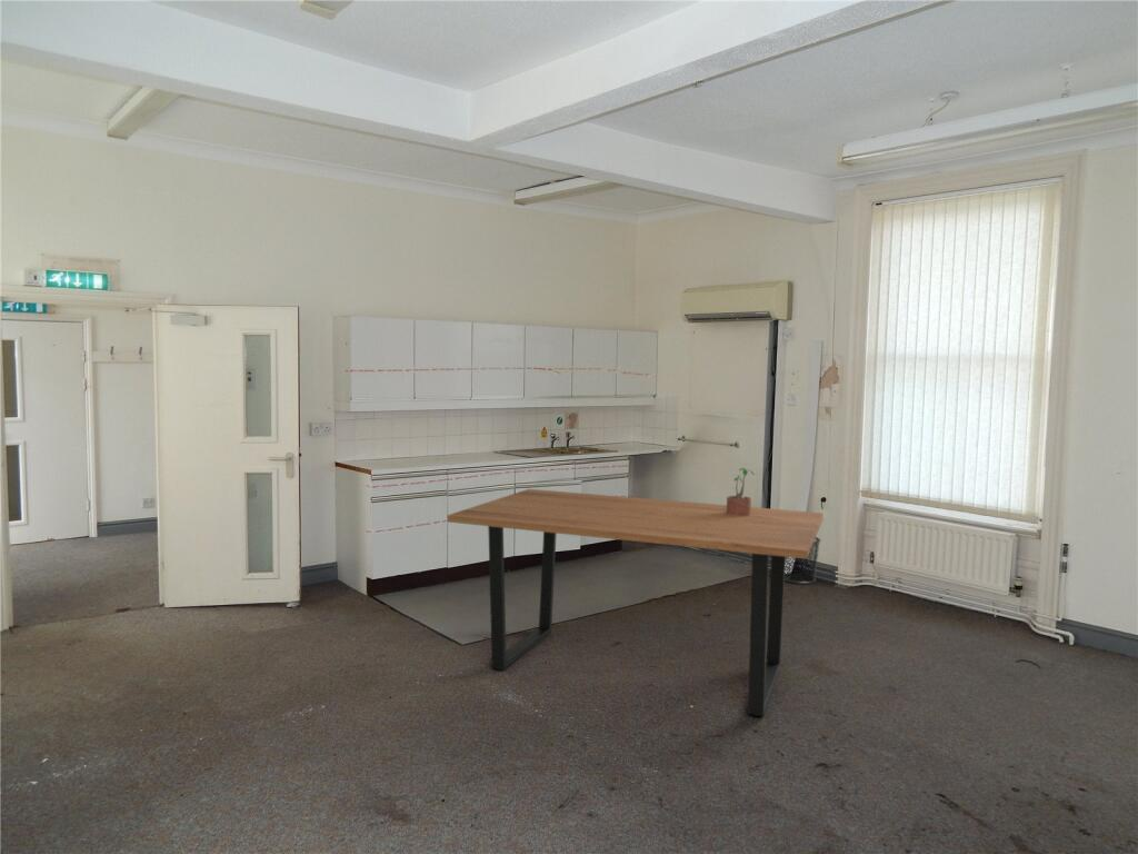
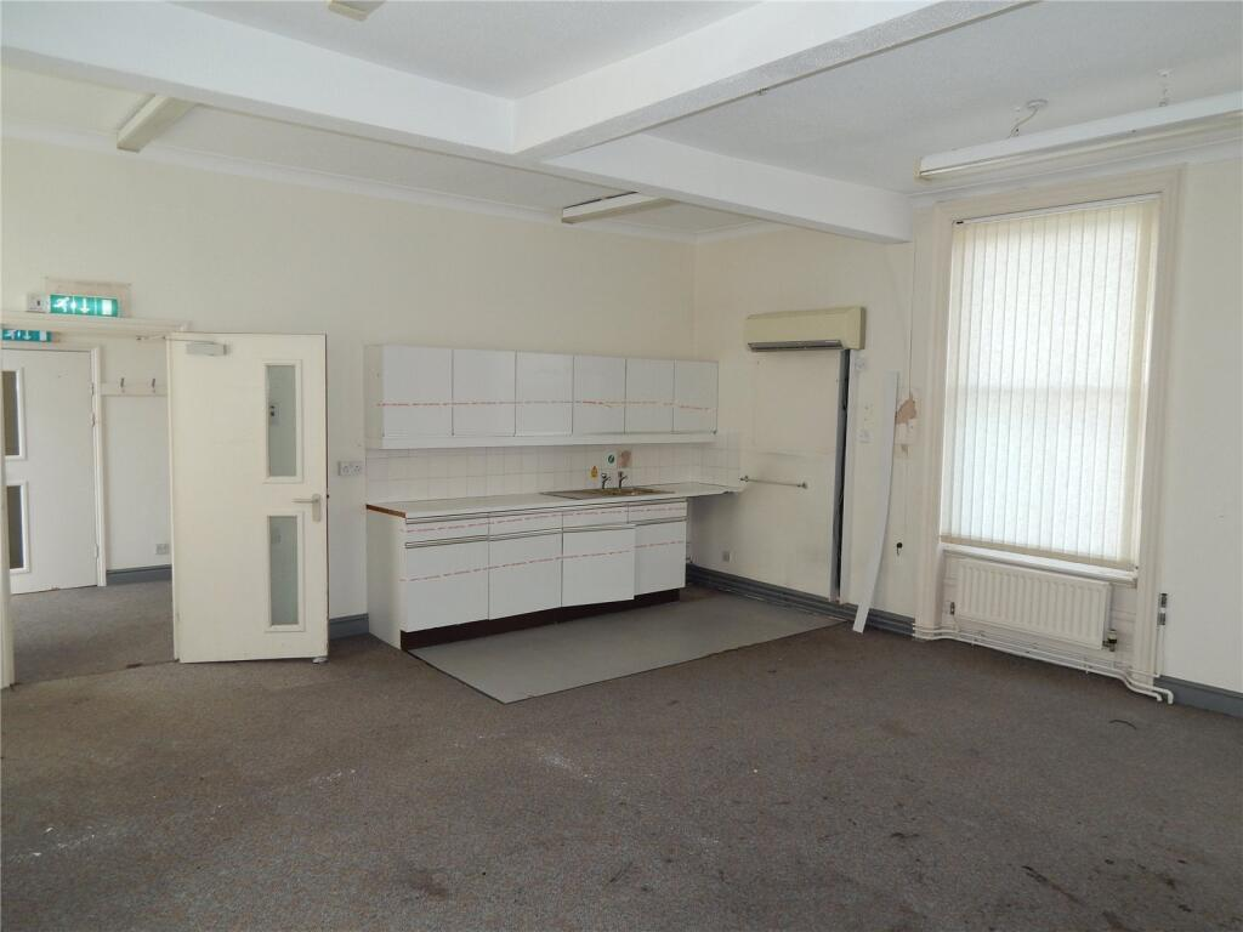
- waste bin [785,536,821,585]
- potted plant [726,467,756,516]
- dining table [446,488,825,717]
